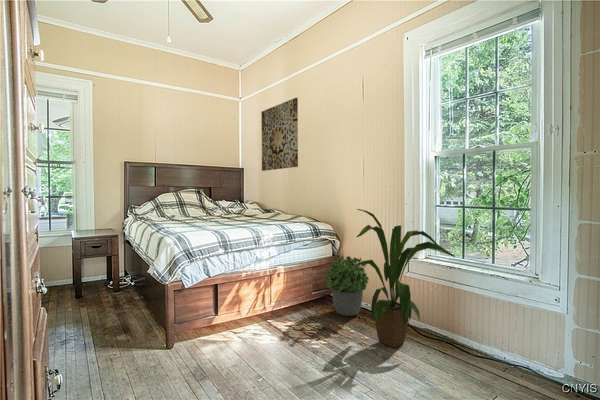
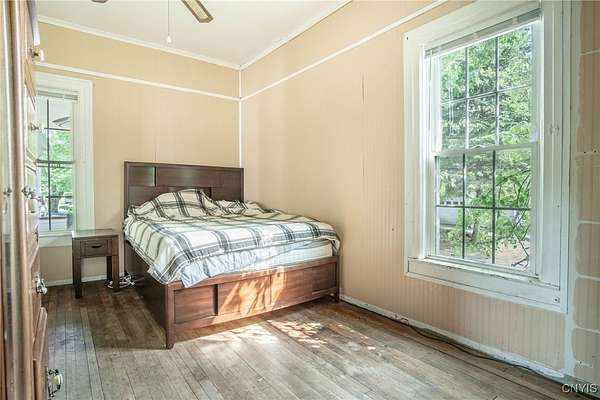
- house plant [344,208,456,349]
- potted plant [325,254,370,317]
- wall art [260,97,299,172]
